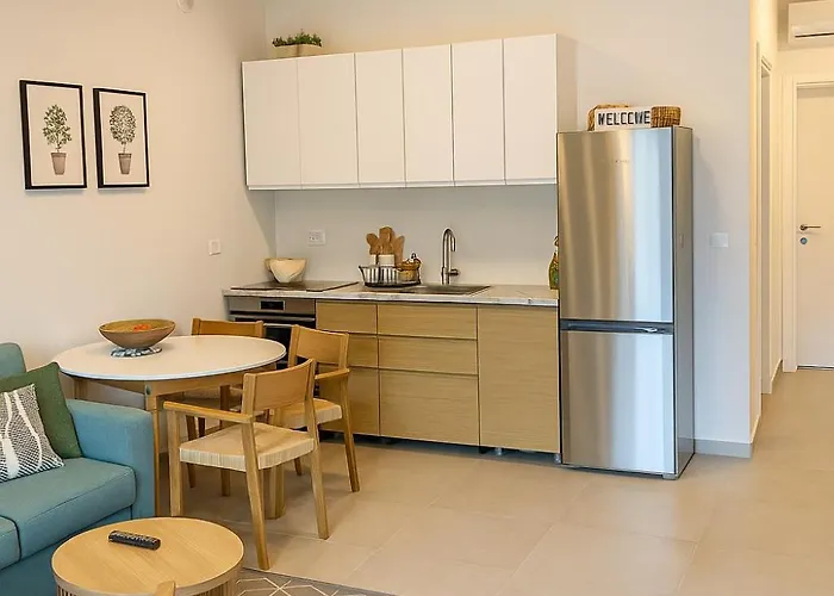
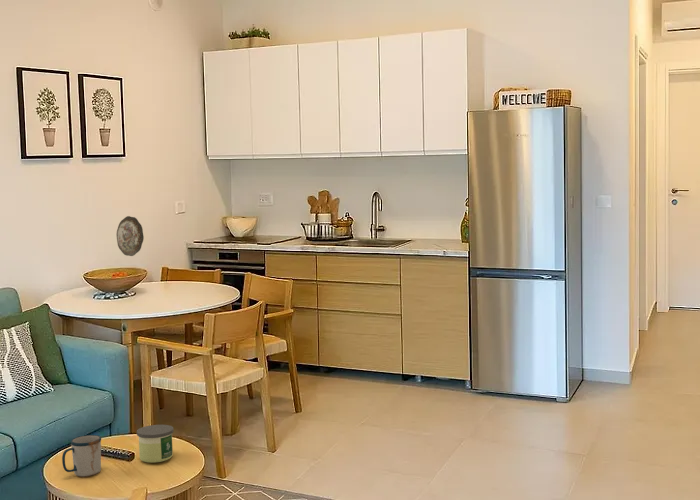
+ mug [61,434,102,477]
+ candle [136,424,175,464]
+ decorative plate [116,215,145,257]
